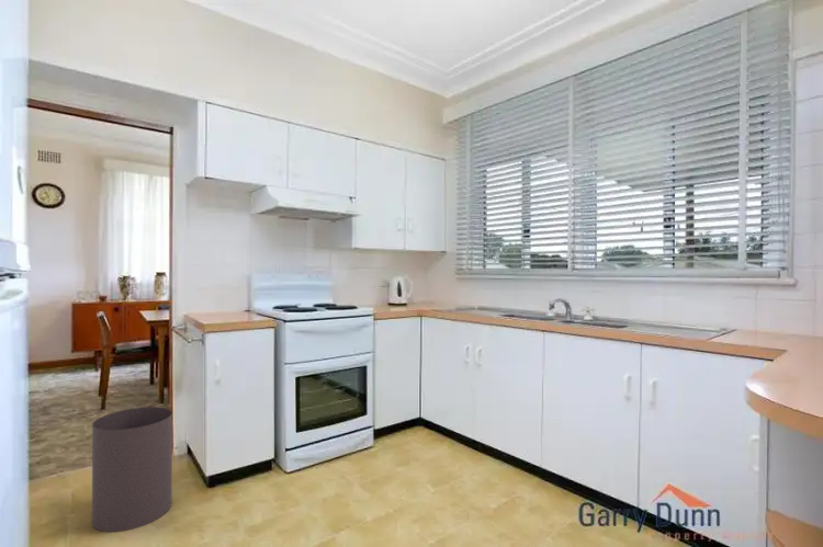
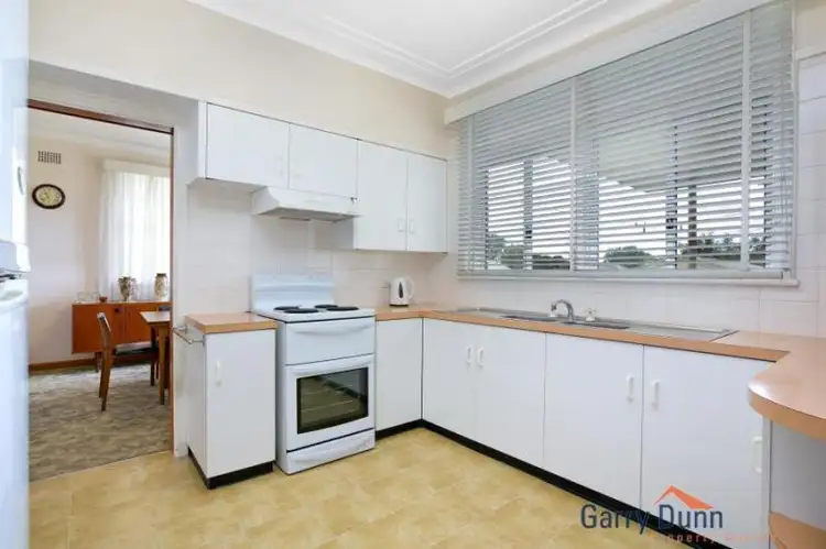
- waste bin [91,406,173,533]
